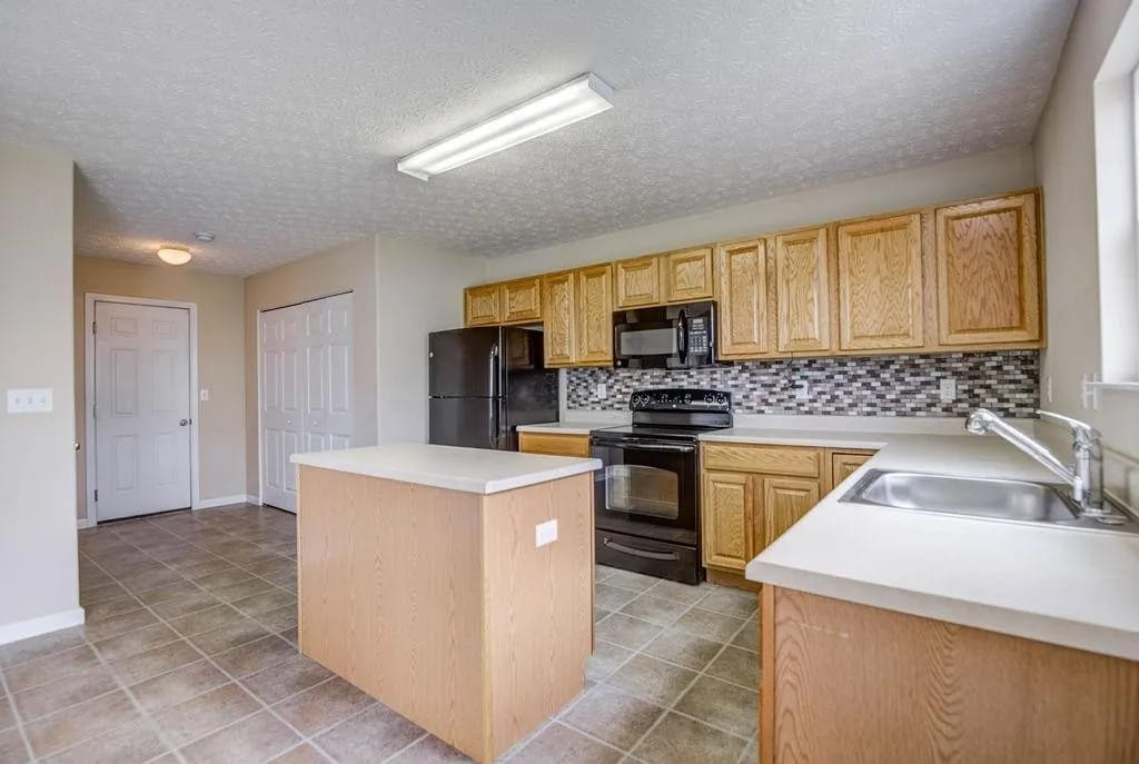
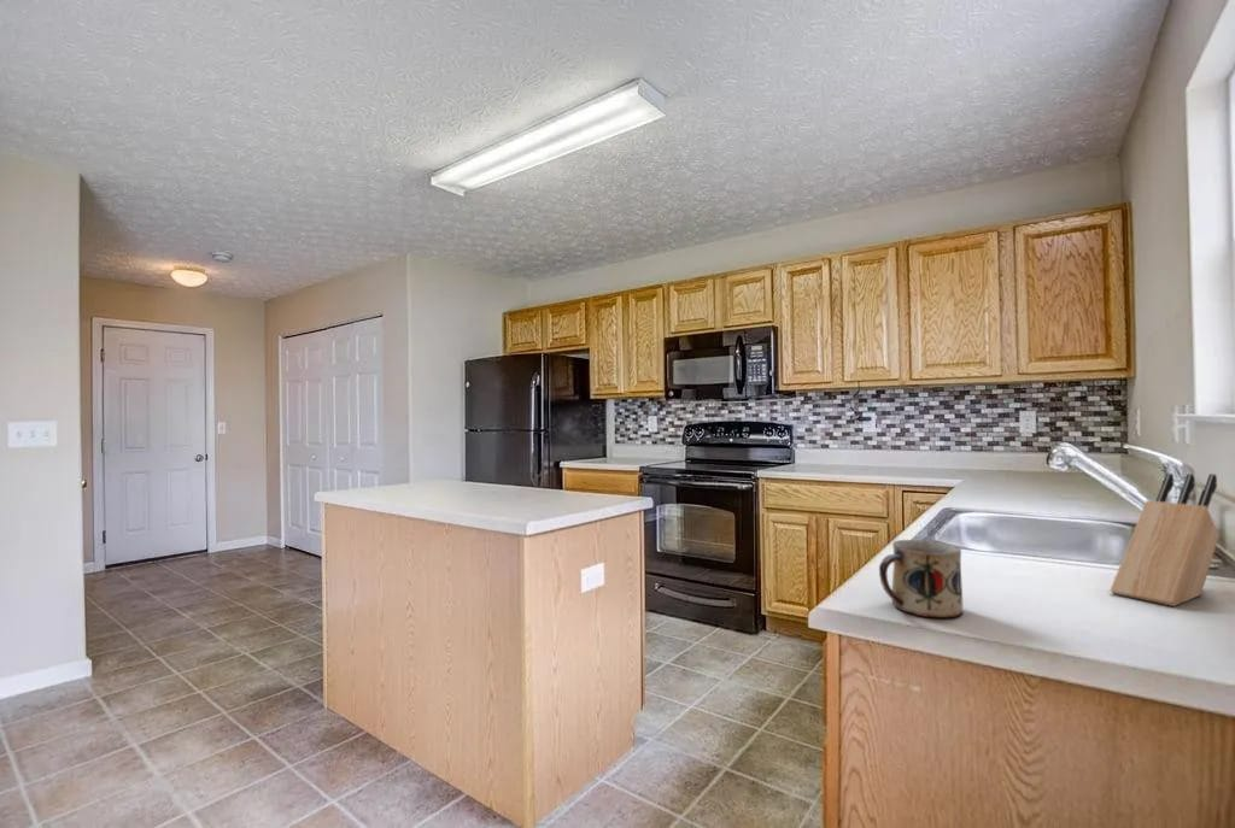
+ mug [878,539,965,619]
+ knife block [1110,472,1221,607]
